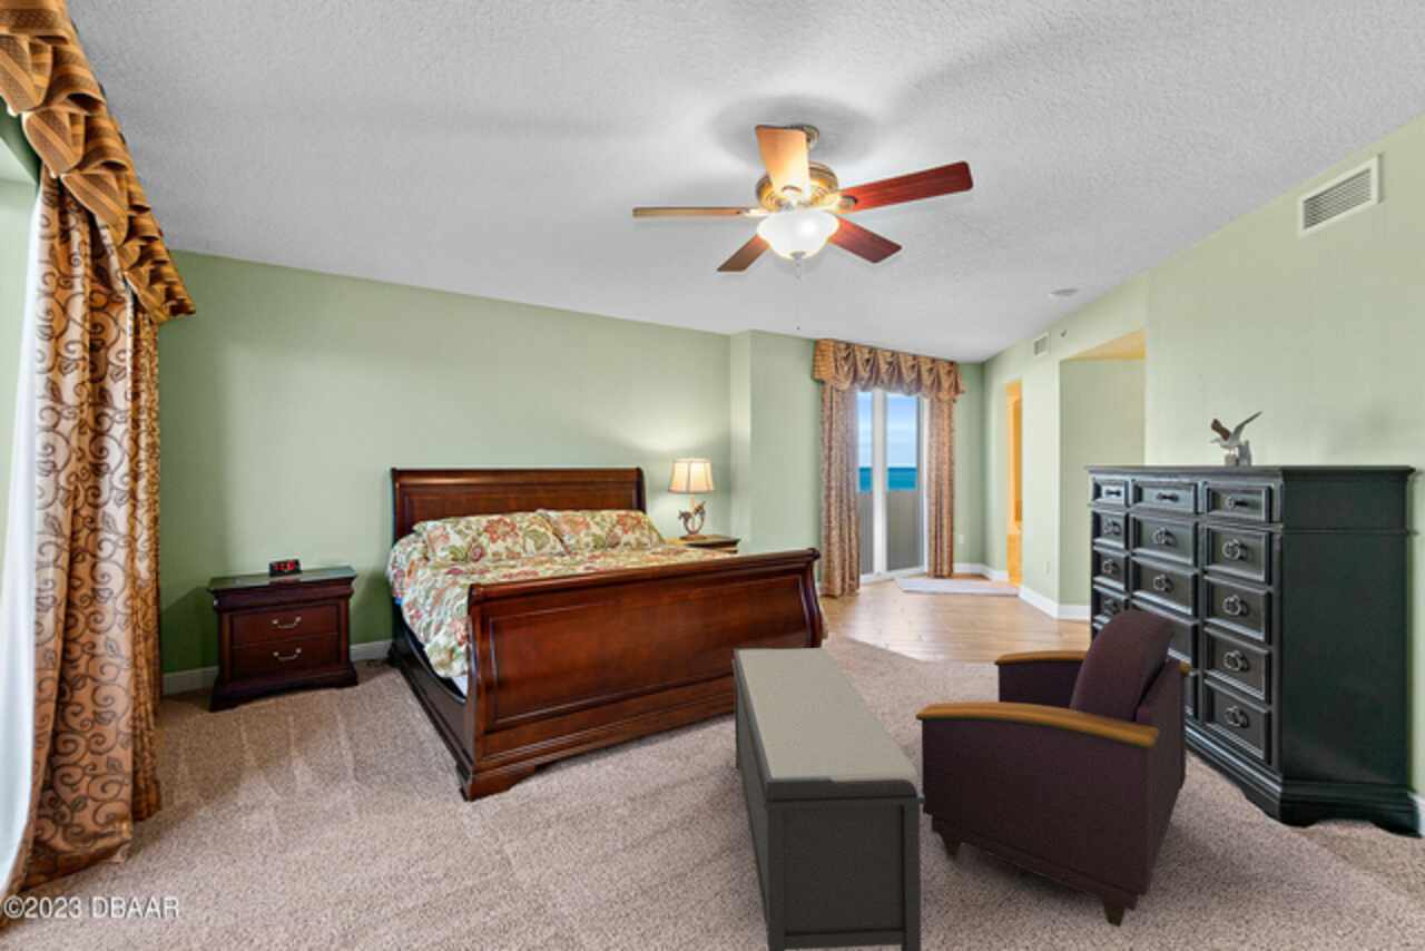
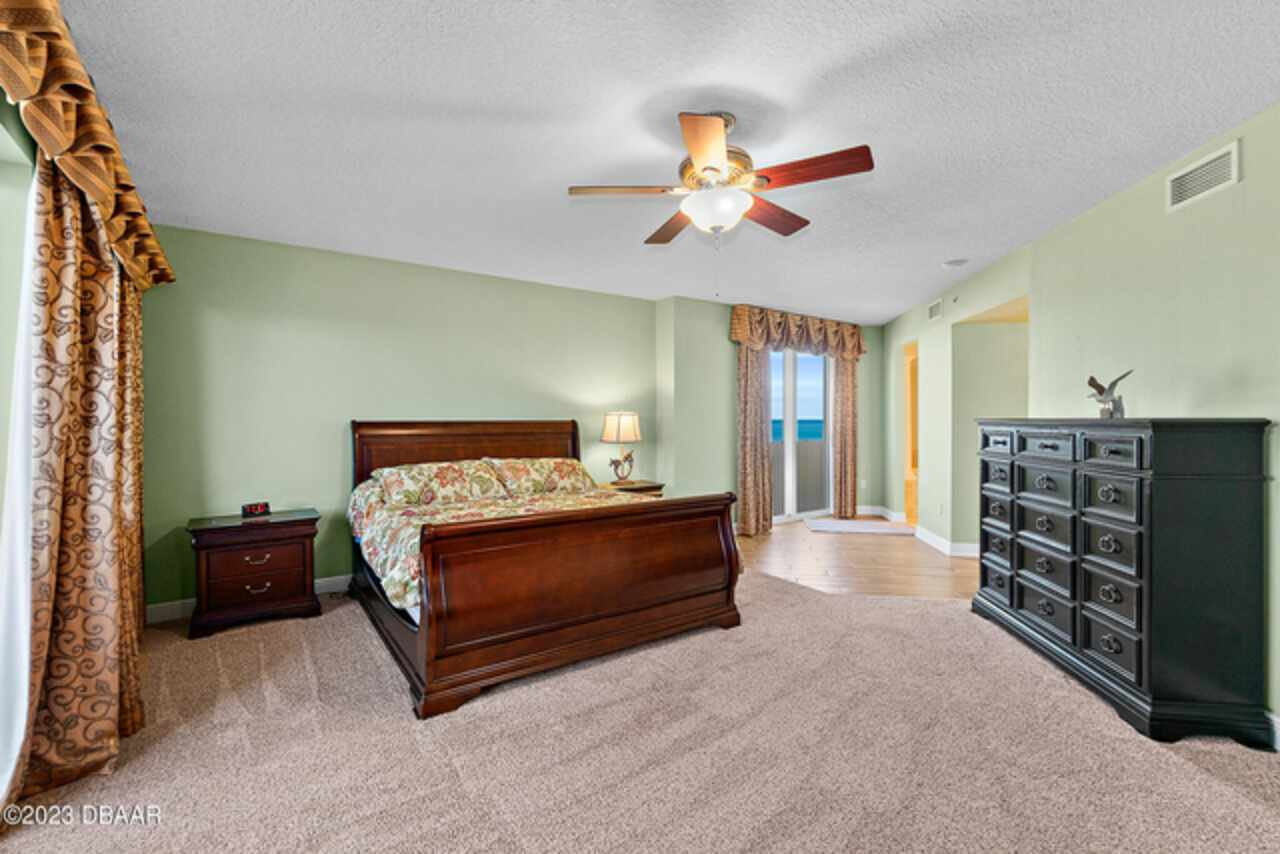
- armchair [915,608,1193,929]
- bench [730,647,925,951]
